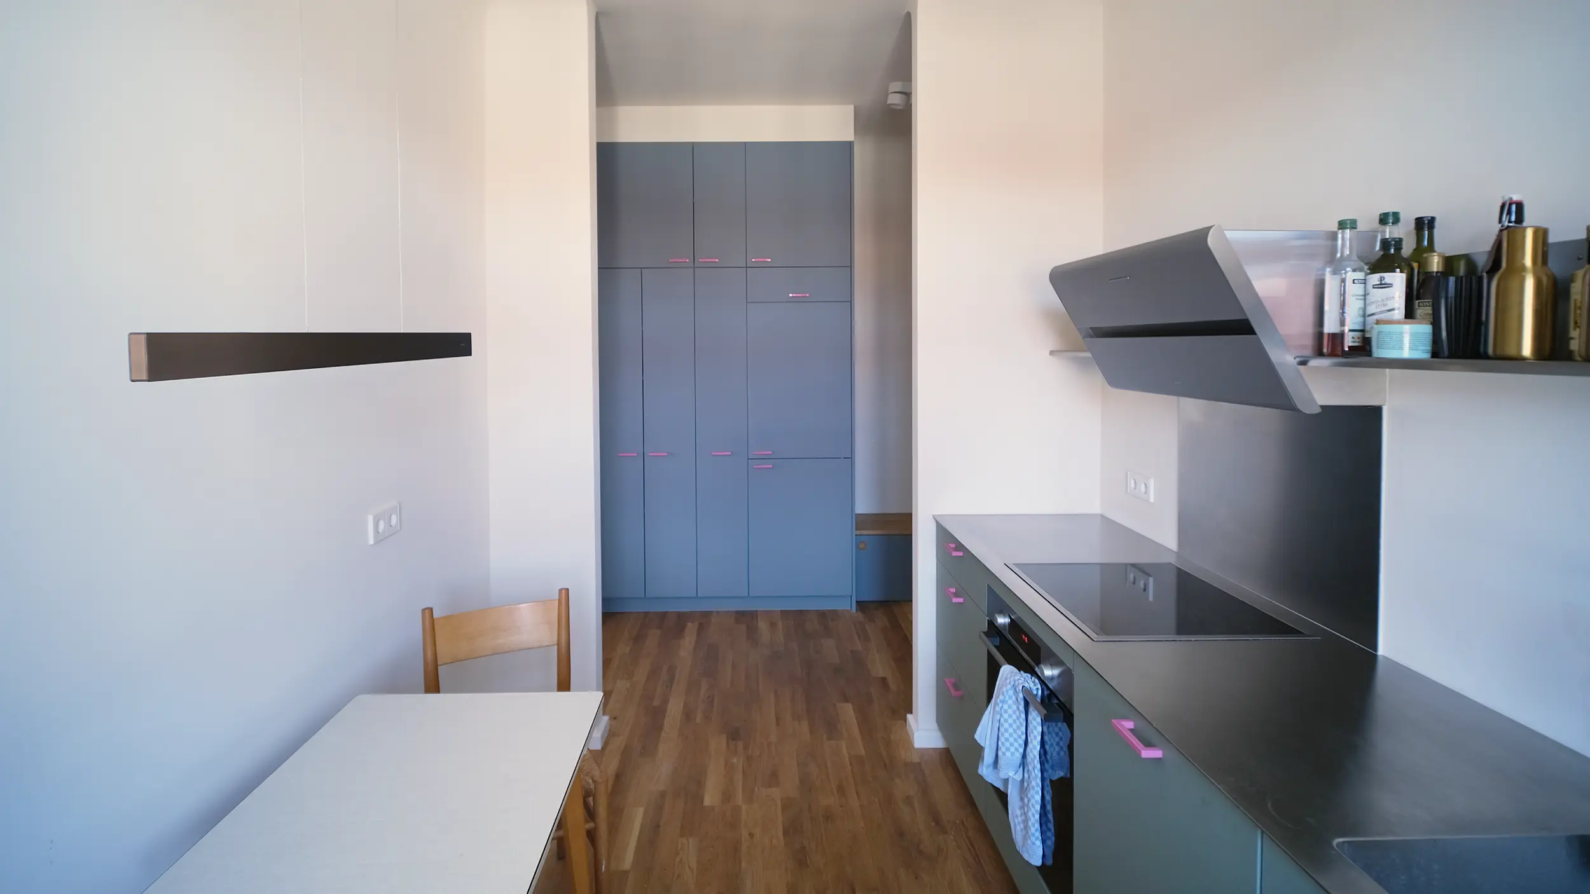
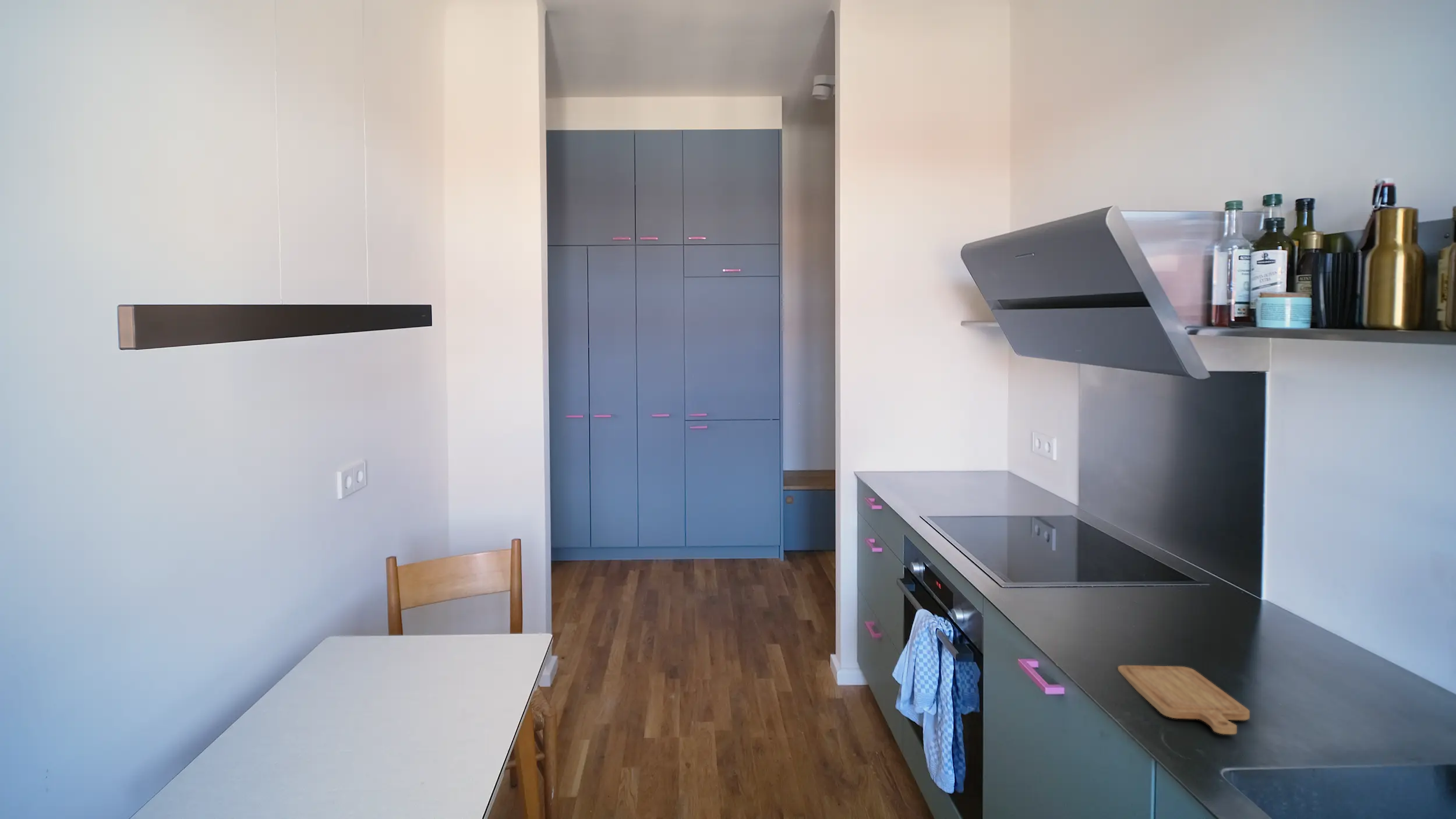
+ chopping board [1117,665,1250,735]
